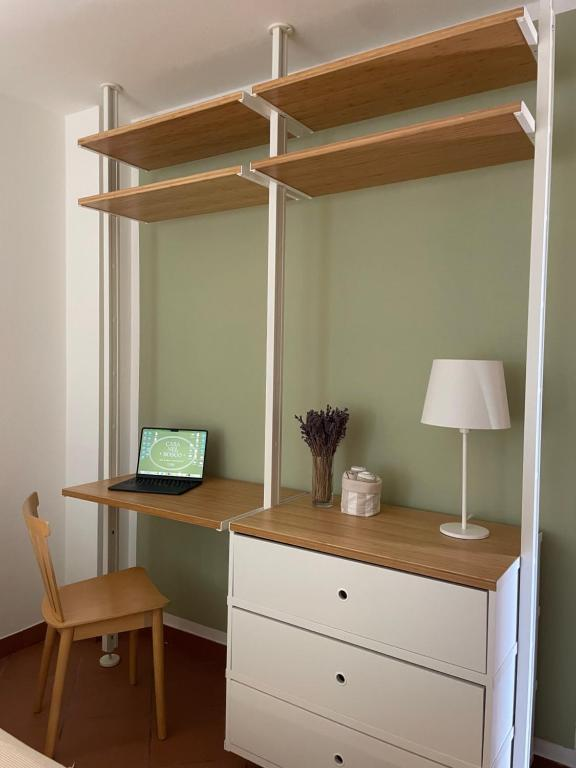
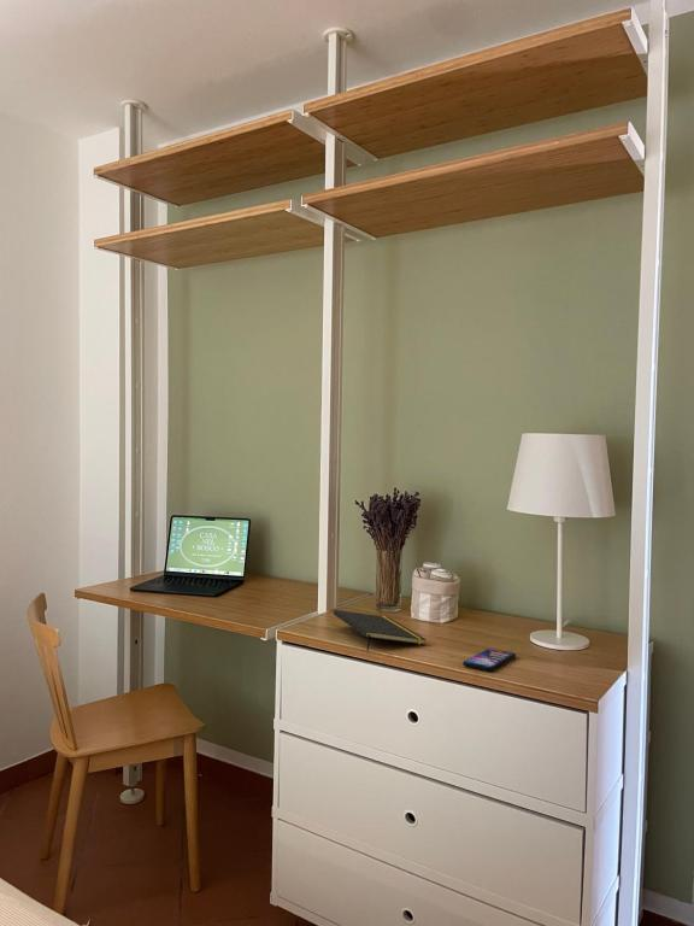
+ notepad [333,609,427,652]
+ smartphone [461,647,517,672]
